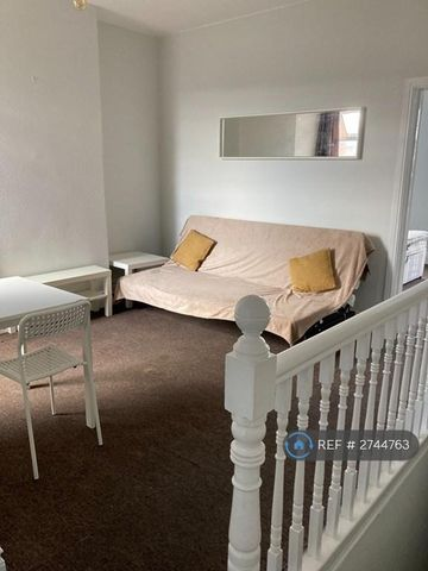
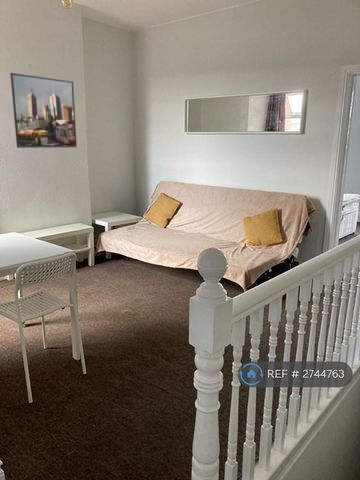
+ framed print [9,72,78,149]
